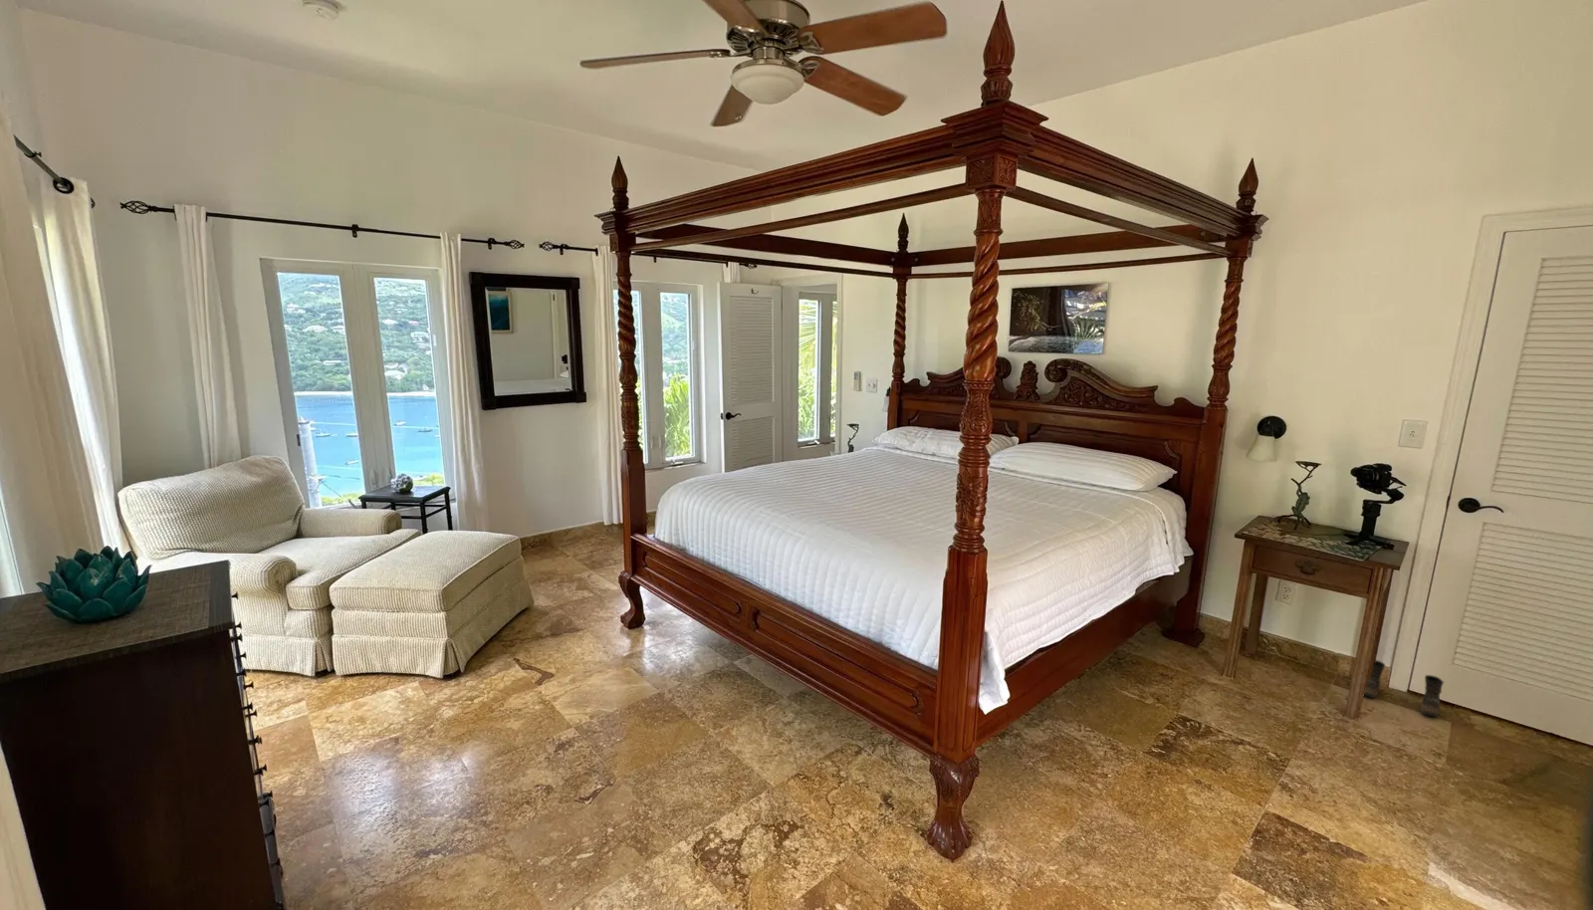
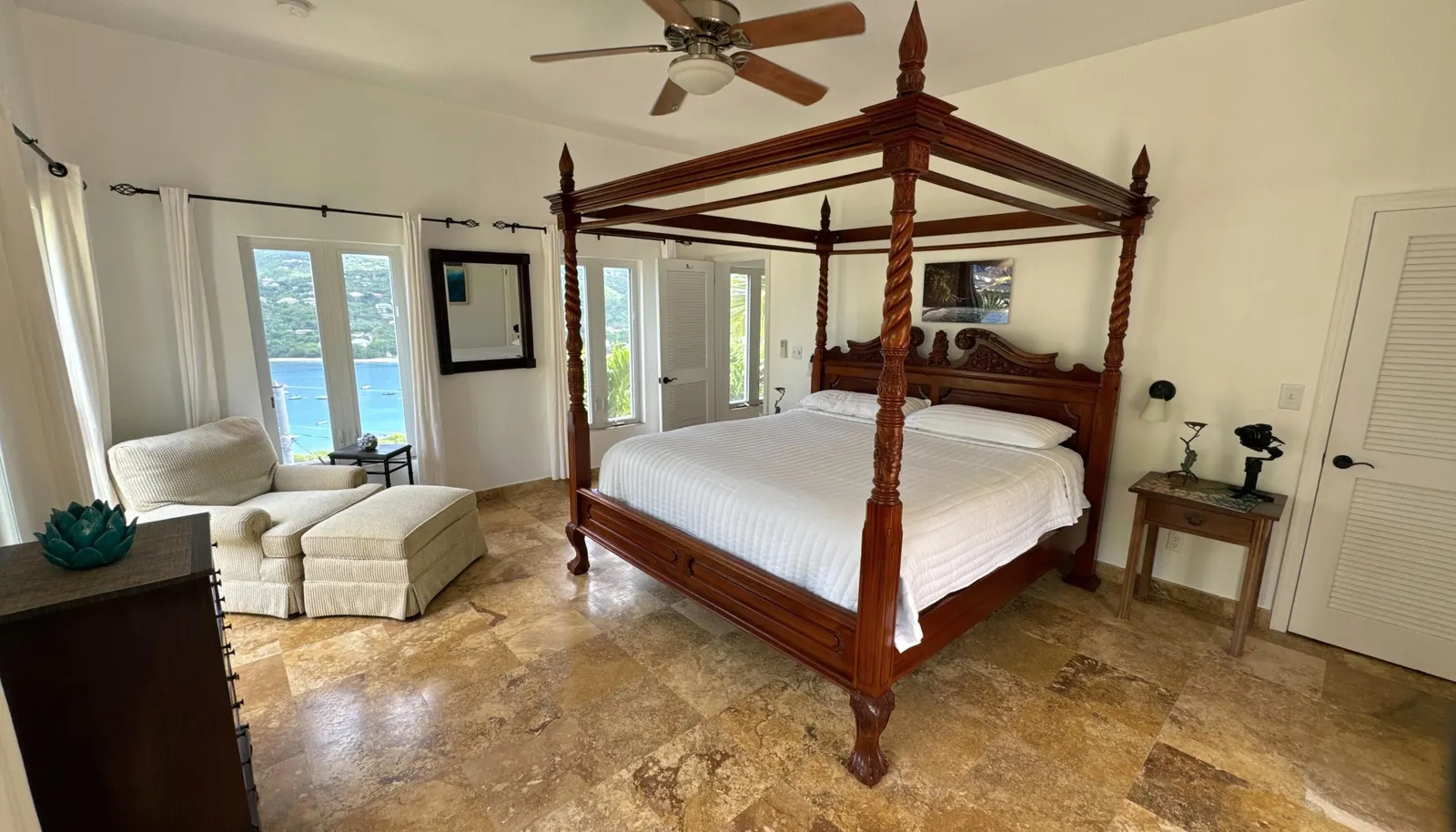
- boots [1363,660,1444,718]
